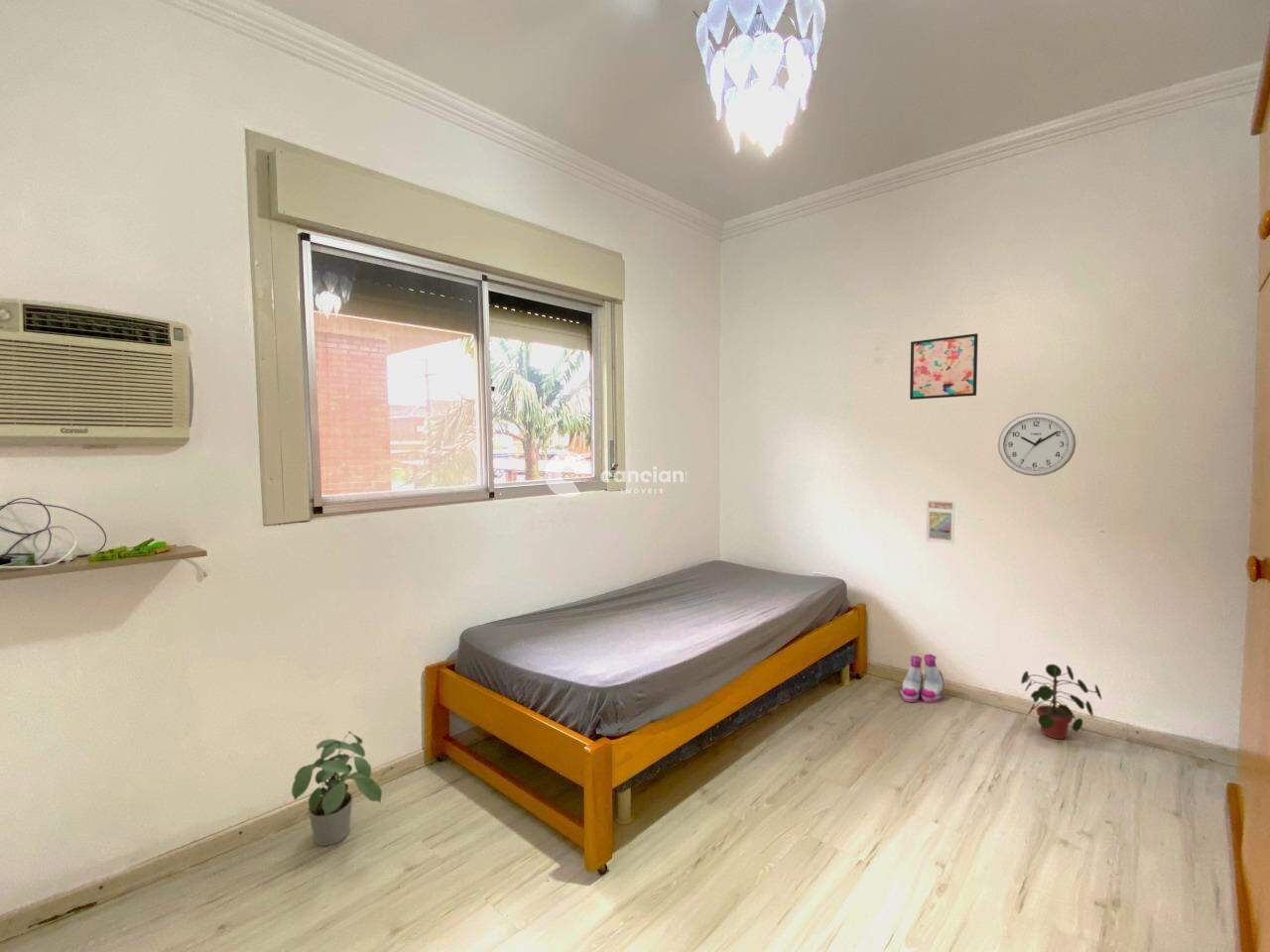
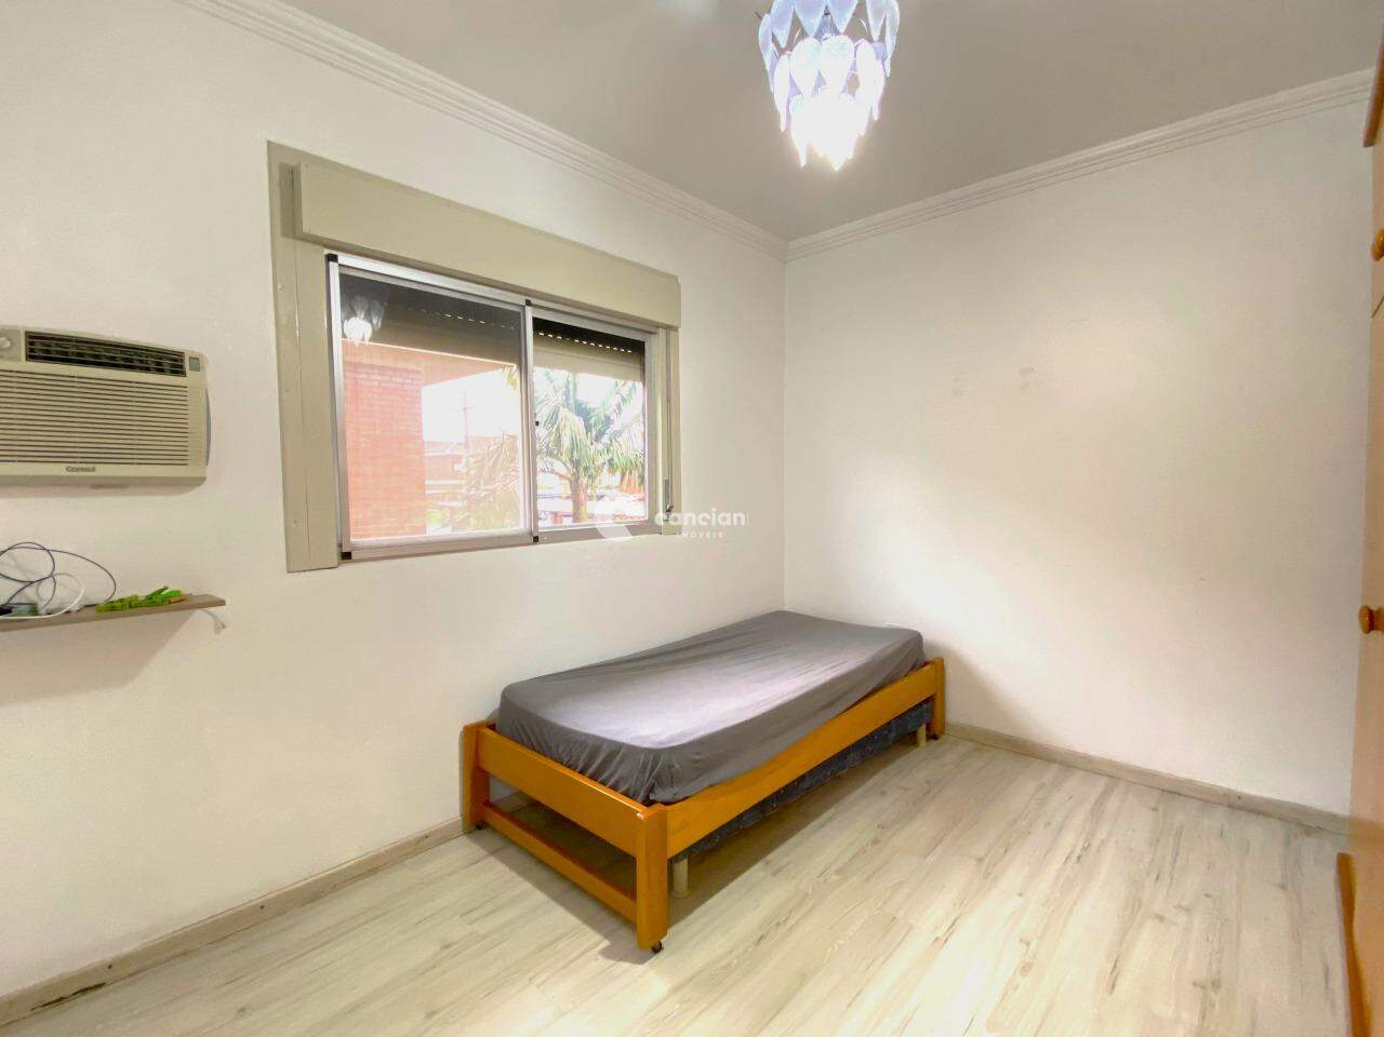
- wall clock [997,412,1077,477]
- boots [899,654,945,704]
- trading card display case [926,499,955,544]
- potted plant [1020,663,1103,740]
- potted plant [291,730,383,847]
- wall art [909,332,979,401]
